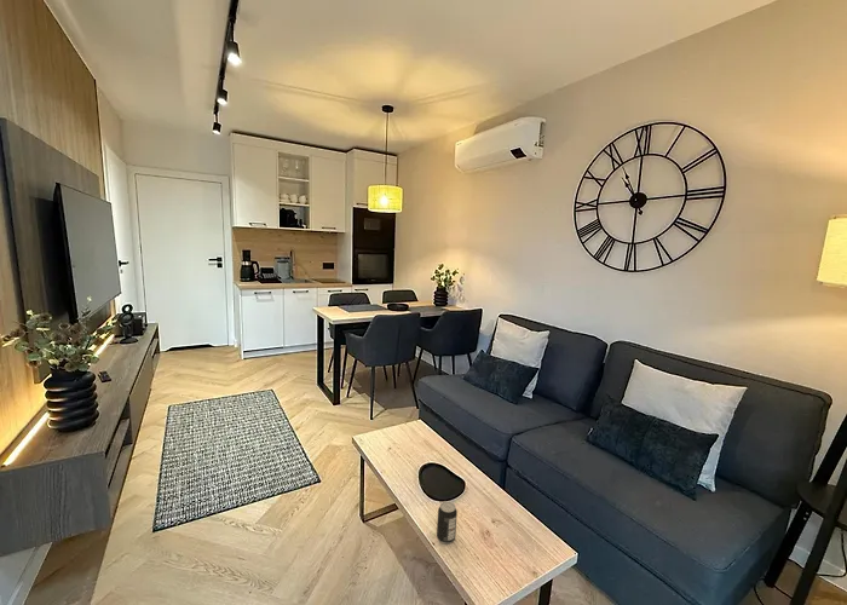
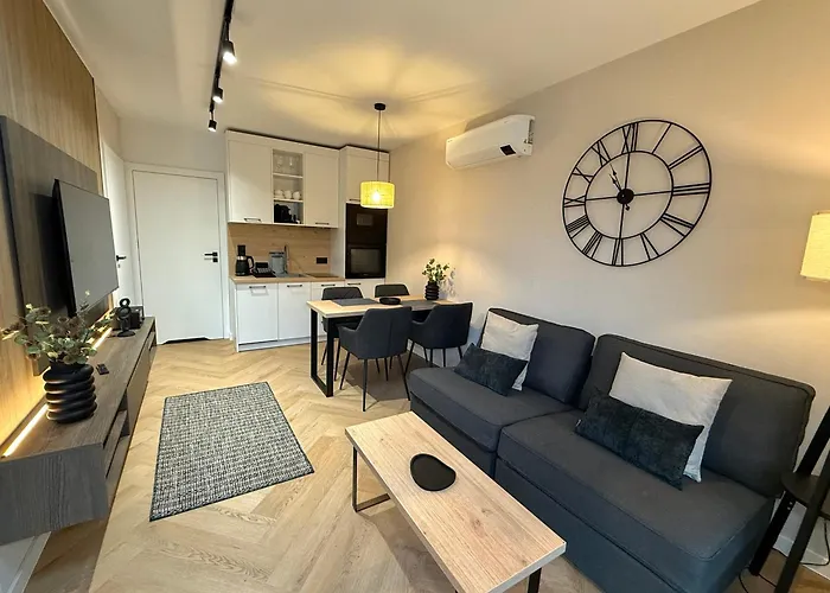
- beverage can [436,500,459,544]
